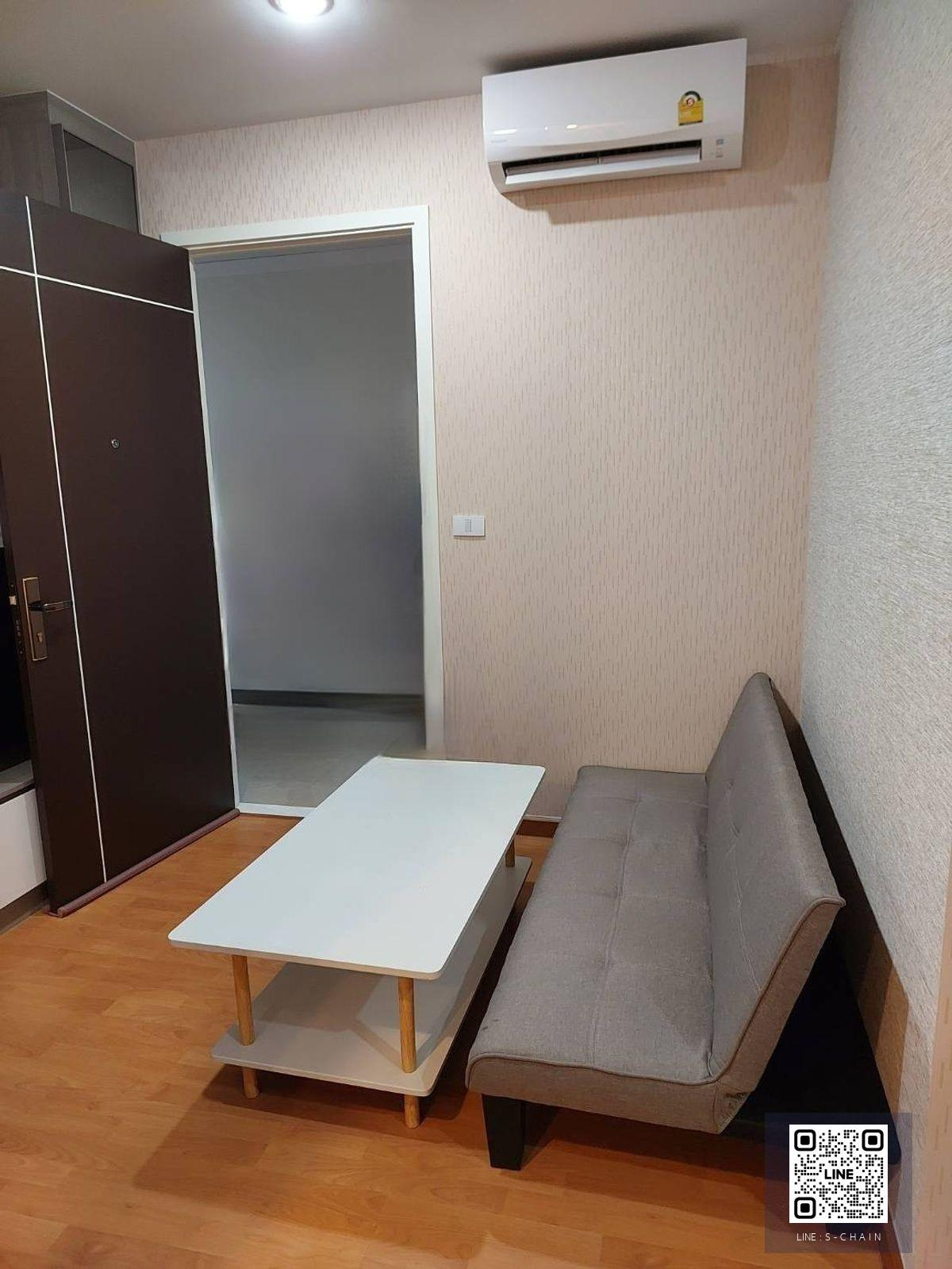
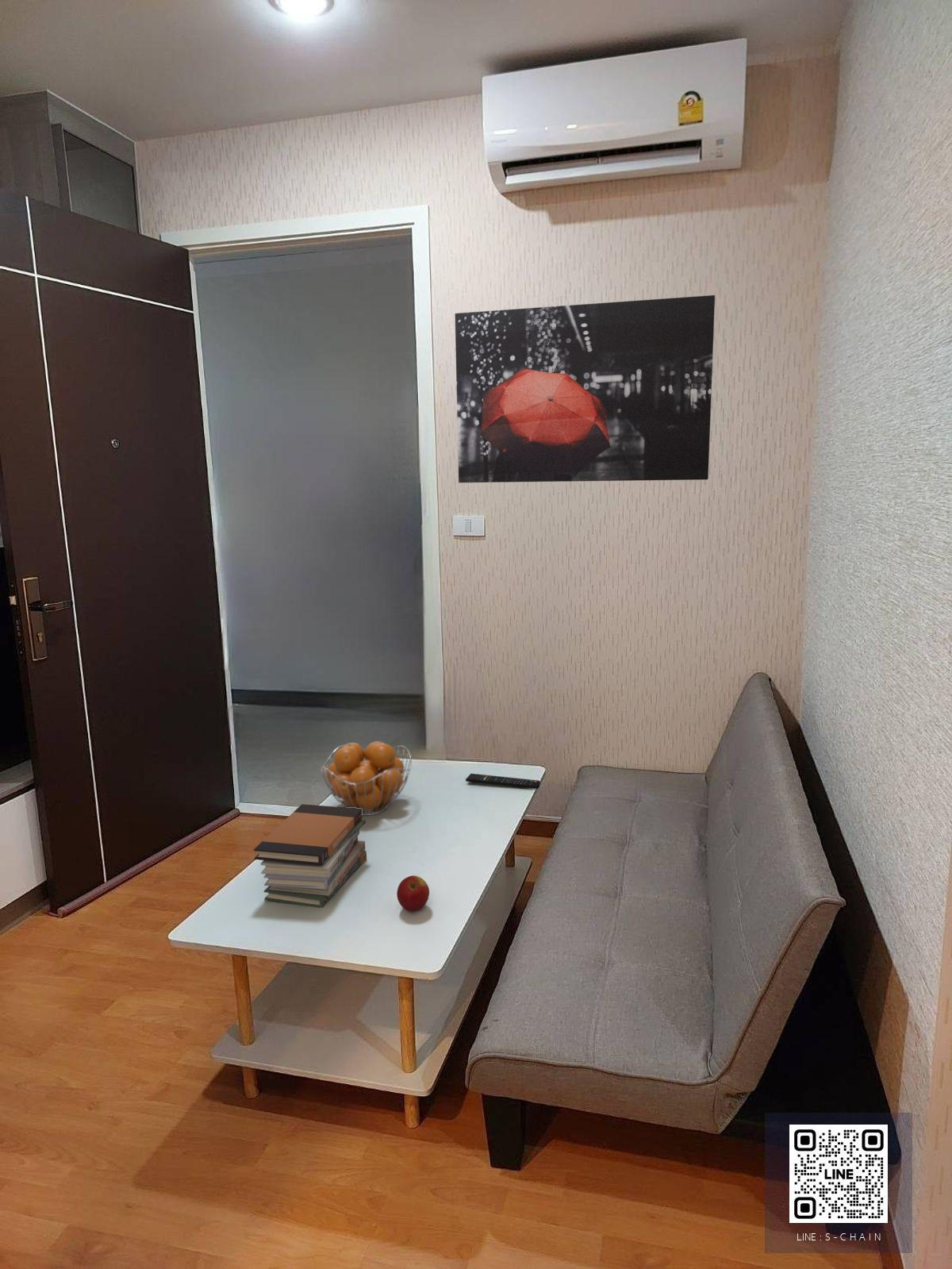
+ wall art [454,294,716,483]
+ fruit basket [320,740,413,817]
+ remote control [465,773,540,790]
+ book stack [253,803,367,909]
+ apple [396,875,430,912]
